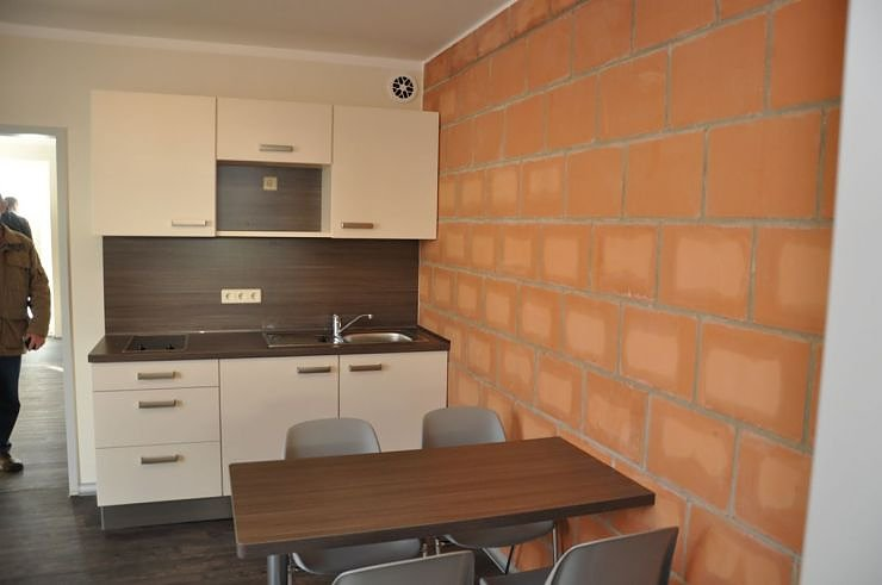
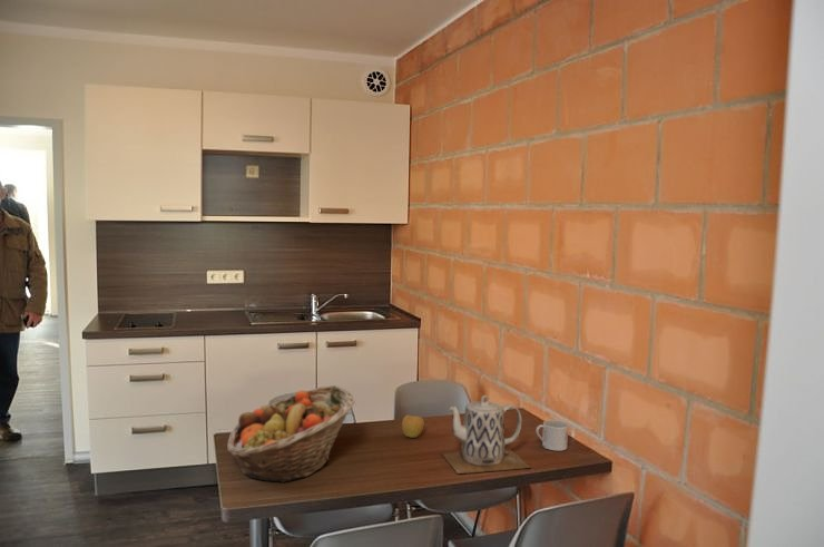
+ teapot [441,394,532,475]
+ apple [401,414,425,439]
+ fruit basket [226,384,355,483]
+ mug [534,419,570,452]
